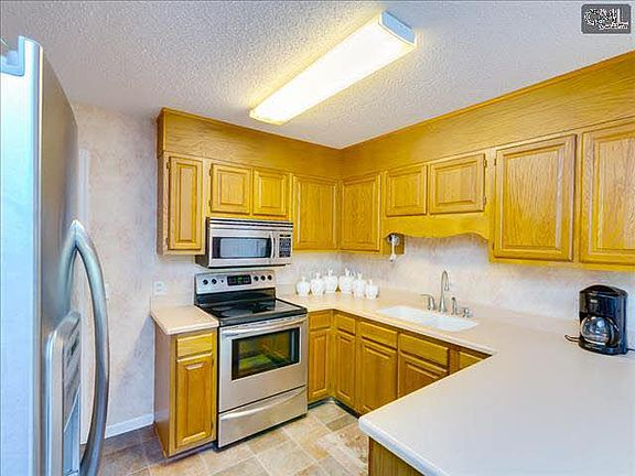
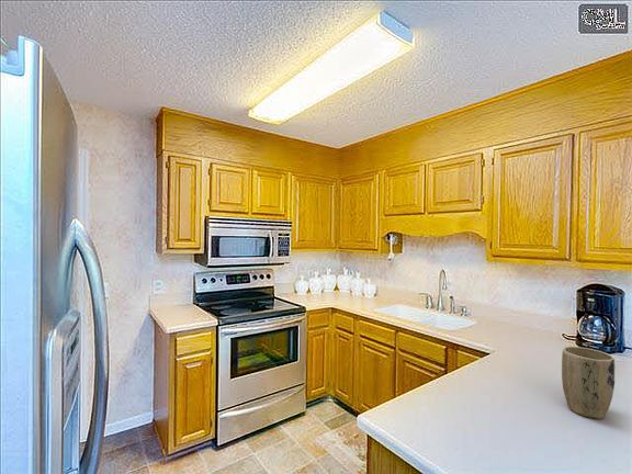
+ plant pot [561,346,616,420]
